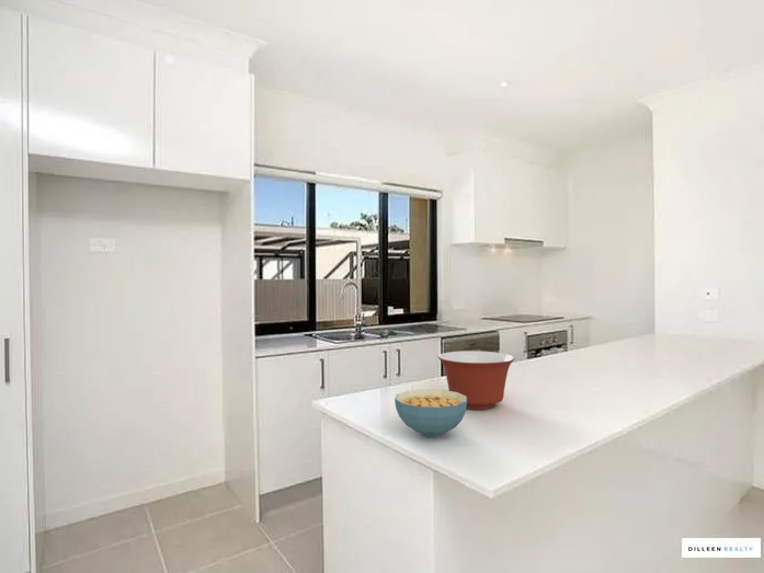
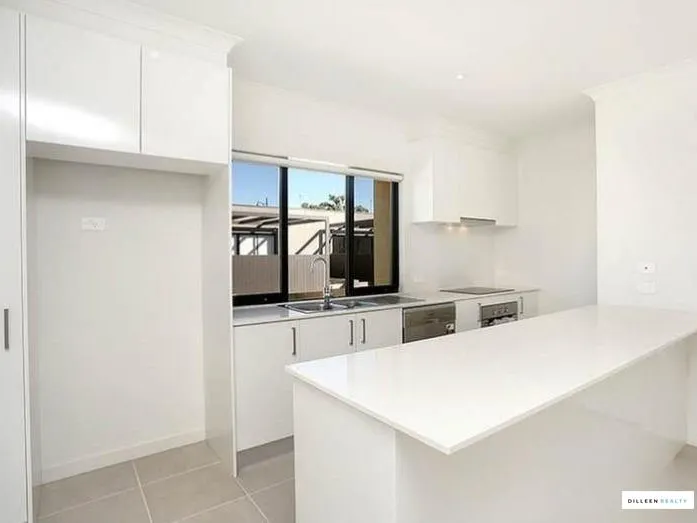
- cereal bowl [394,388,467,438]
- mixing bowl [437,349,516,411]
